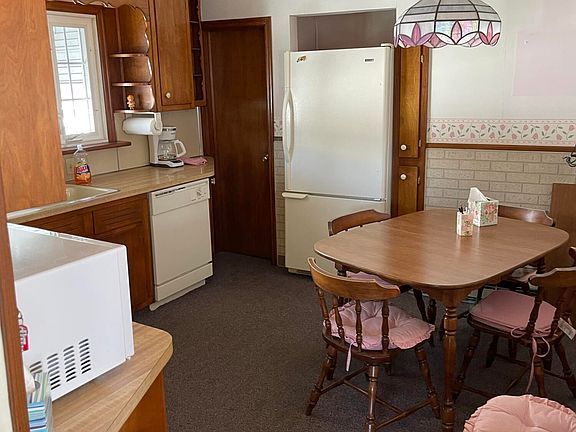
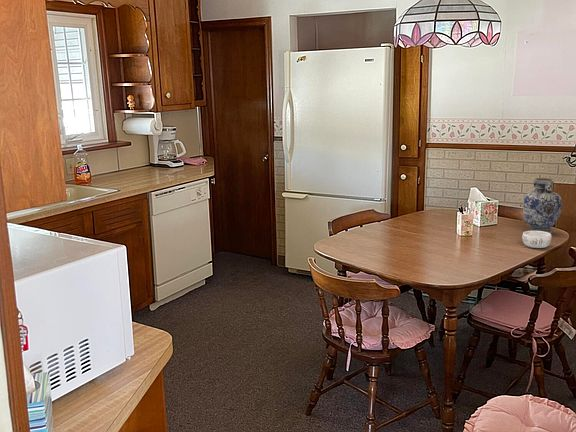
+ decorative vase [522,177,563,235]
+ decorative bowl [521,230,553,249]
